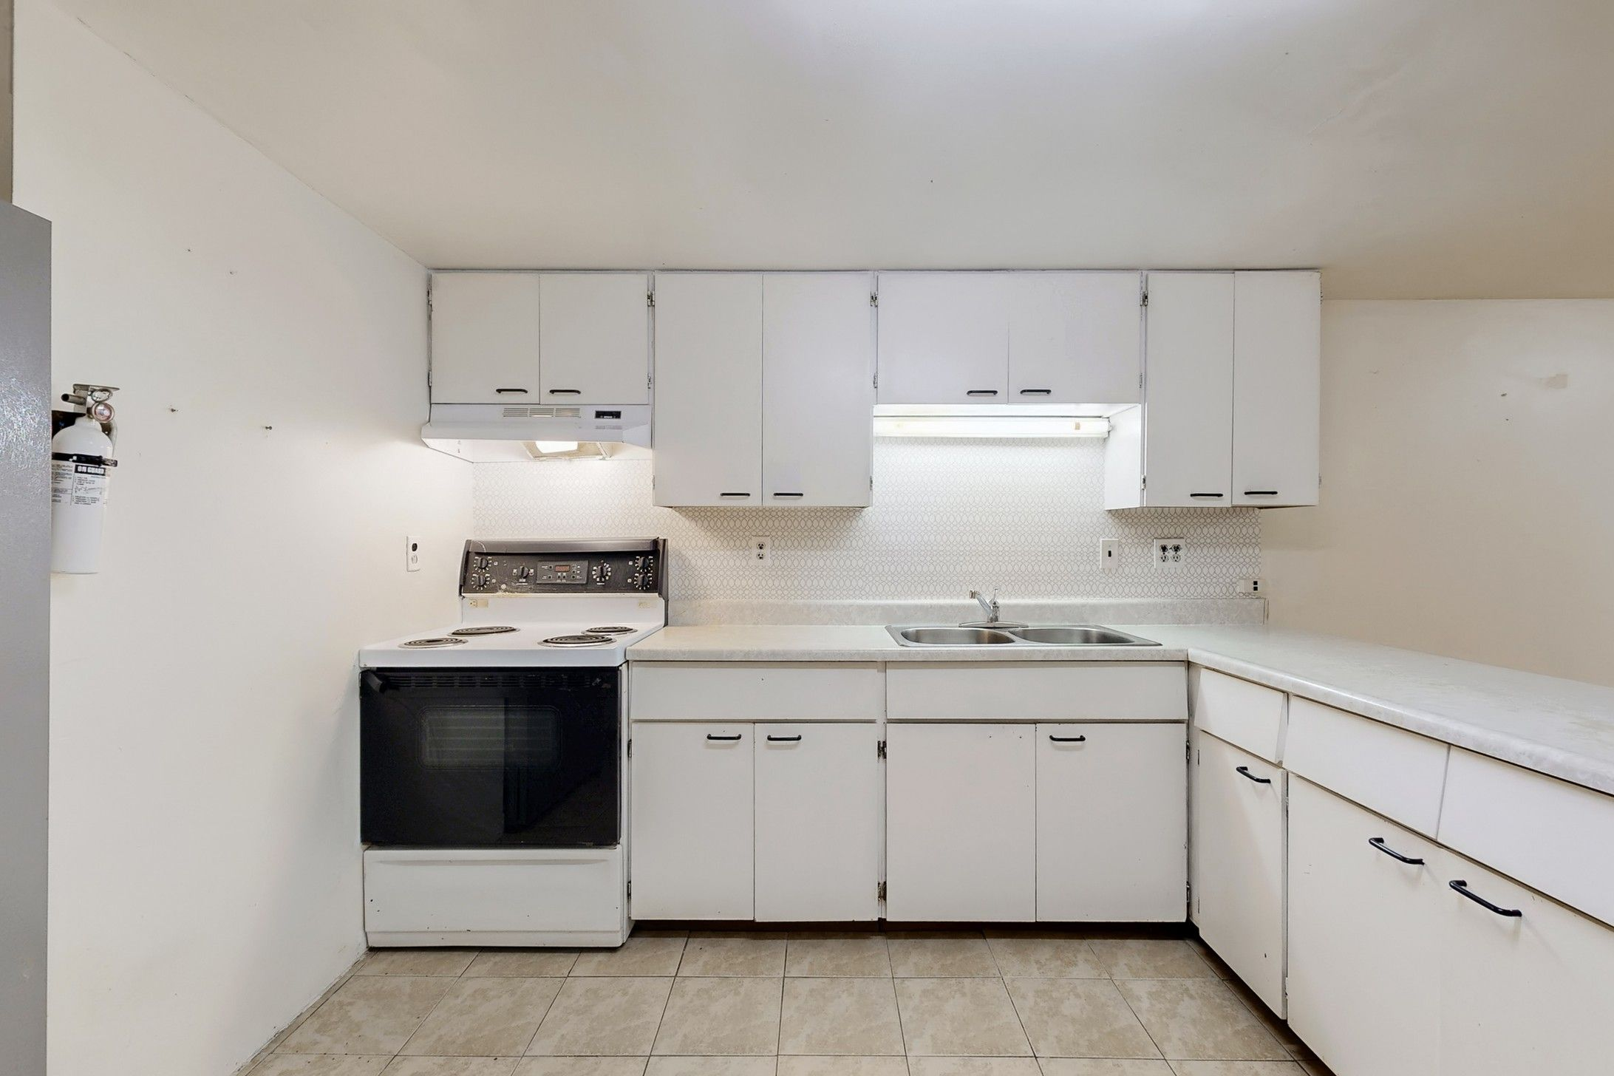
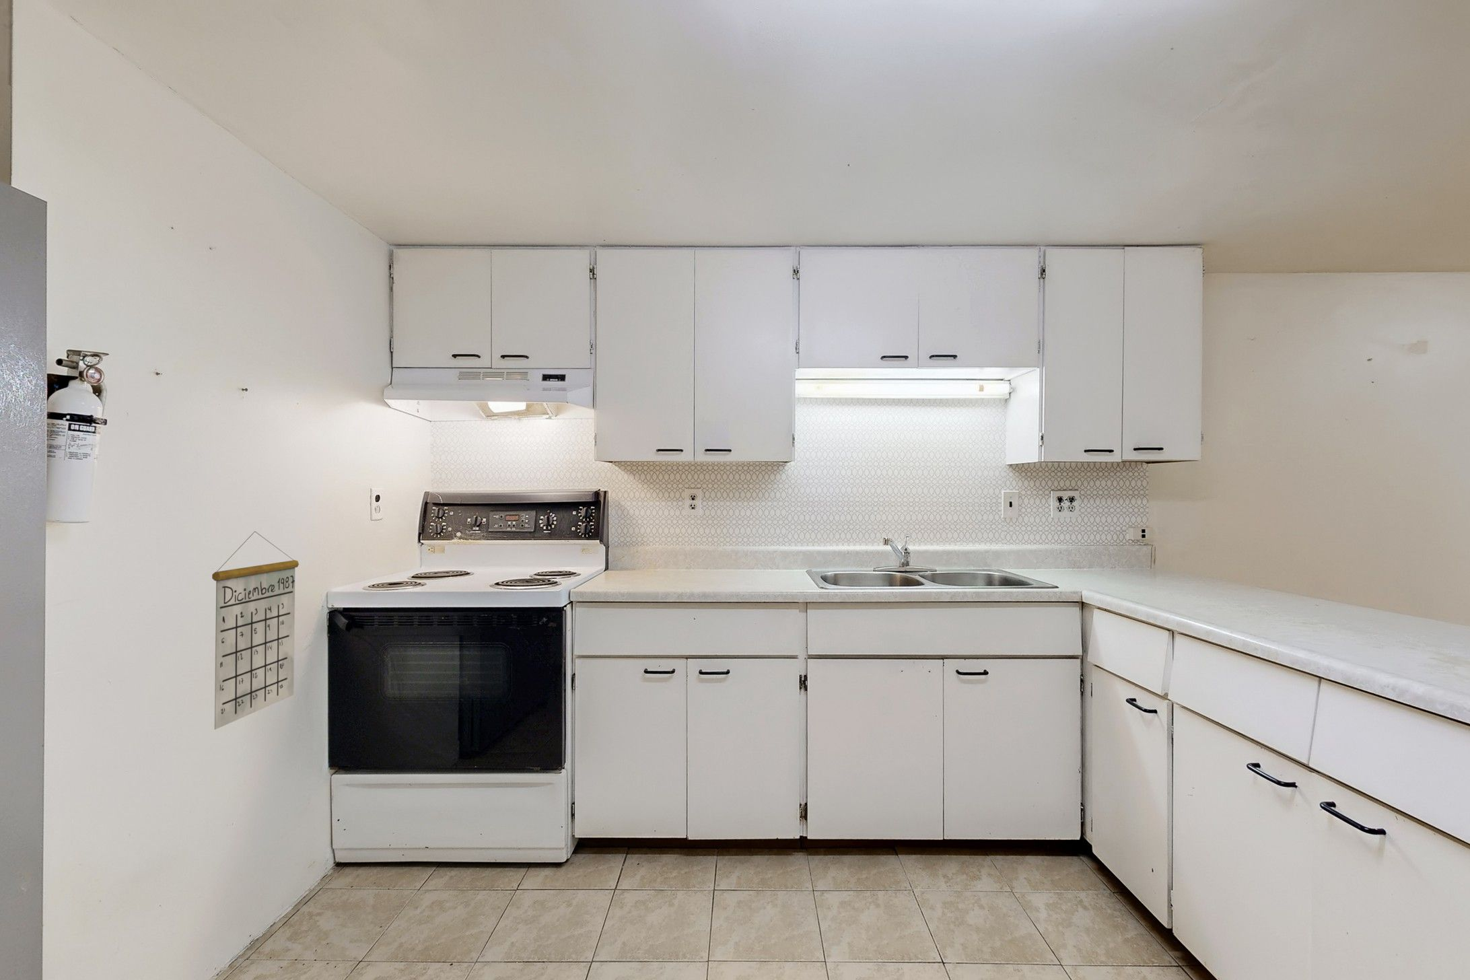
+ calendar [211,532,300,731]
